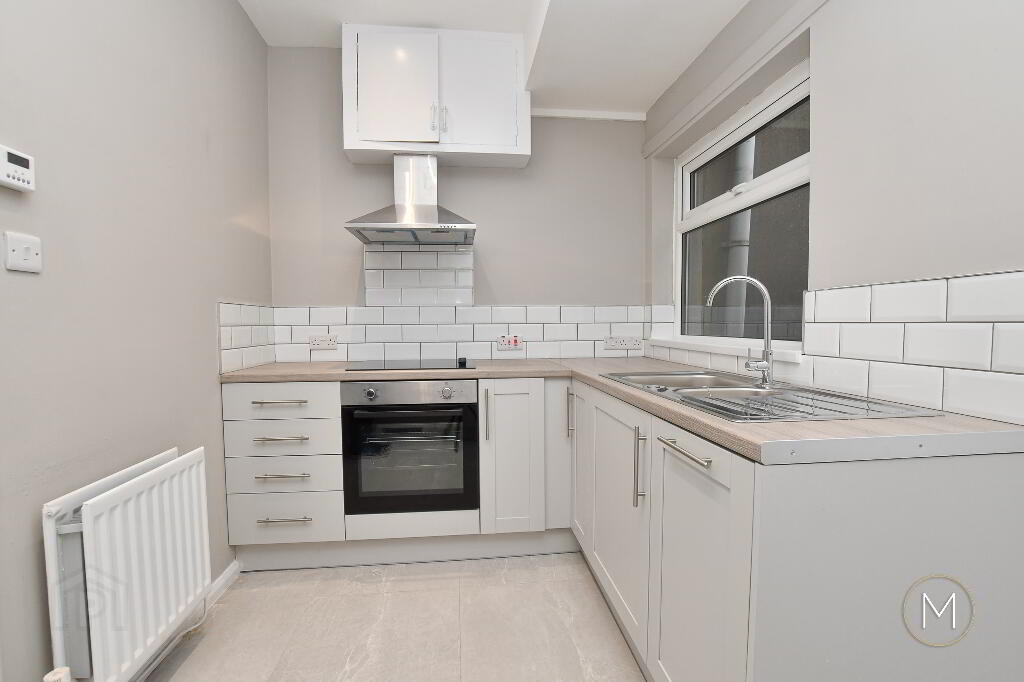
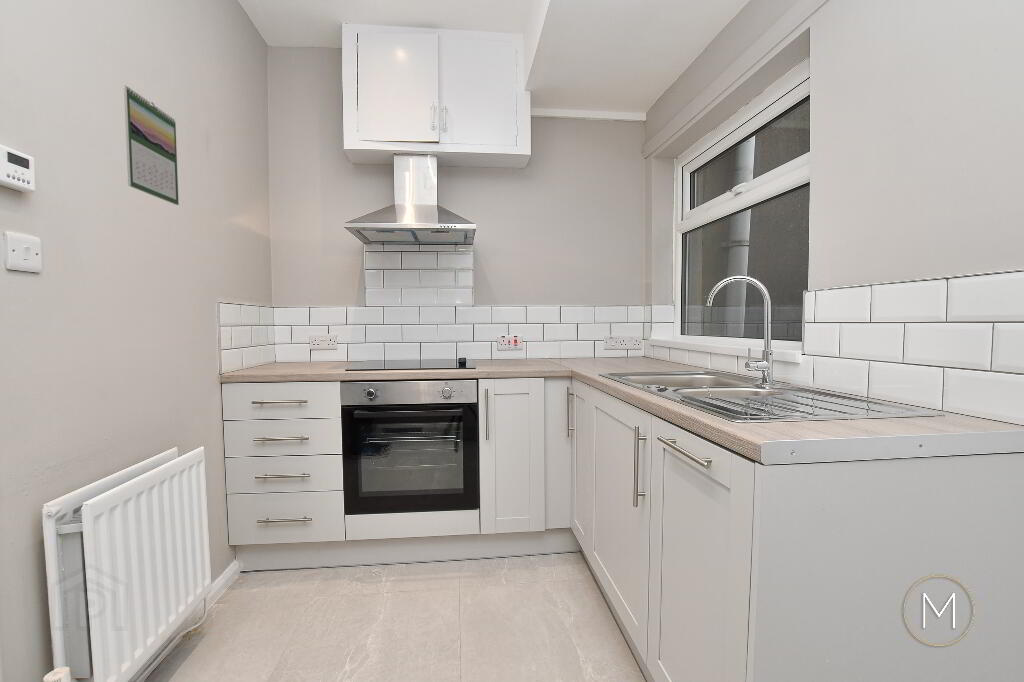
+ calendar [123,85,180,206]
